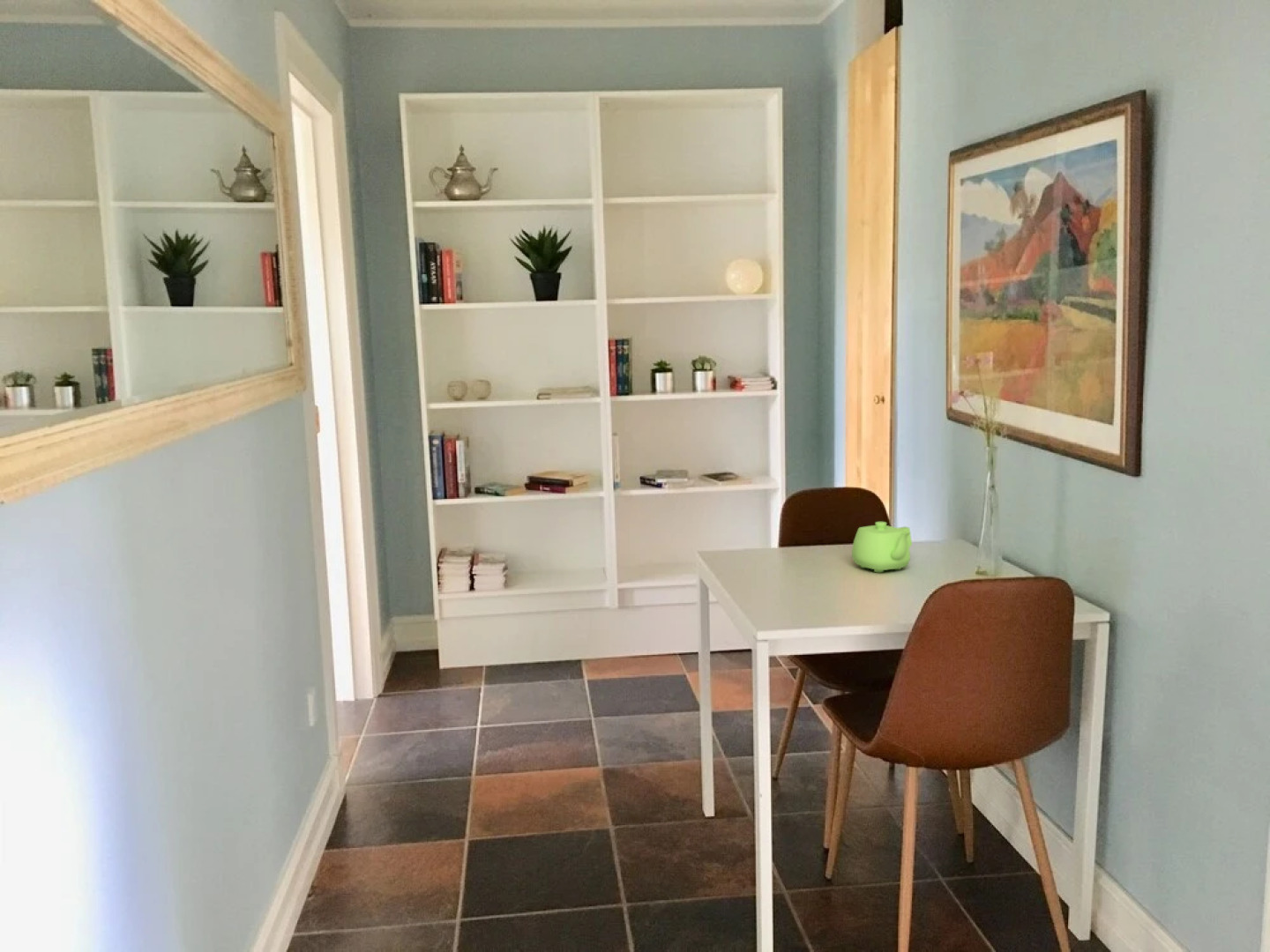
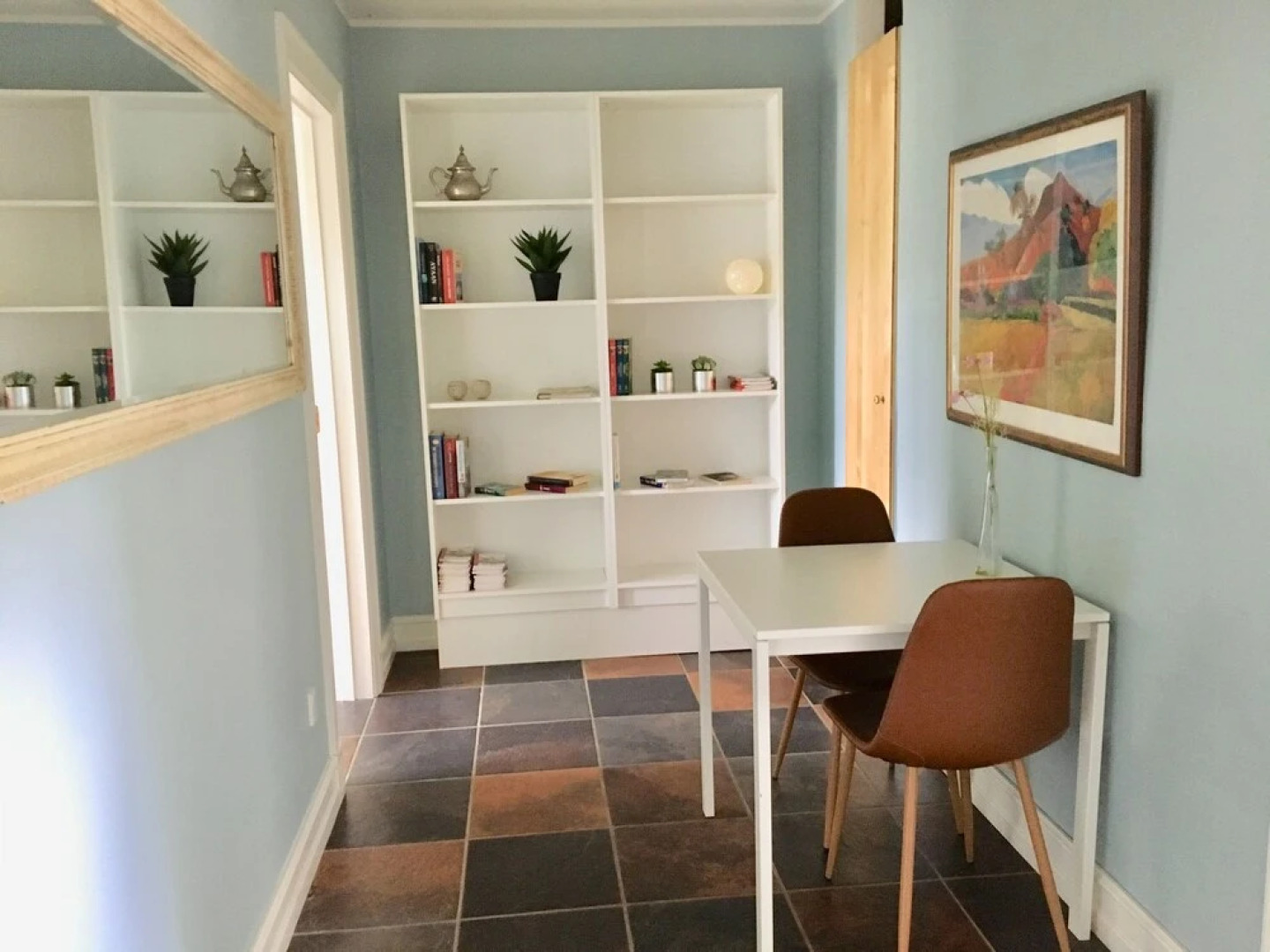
- teapot [851,521,913,573]
